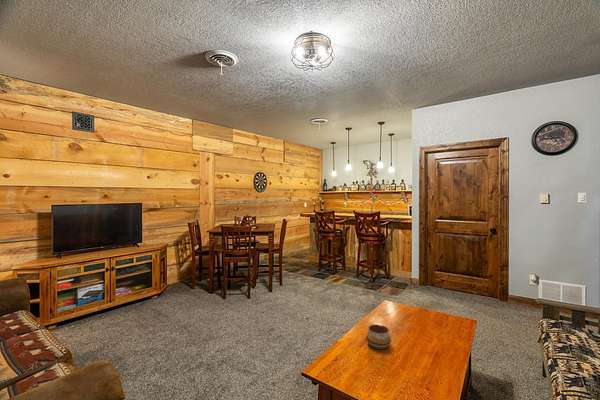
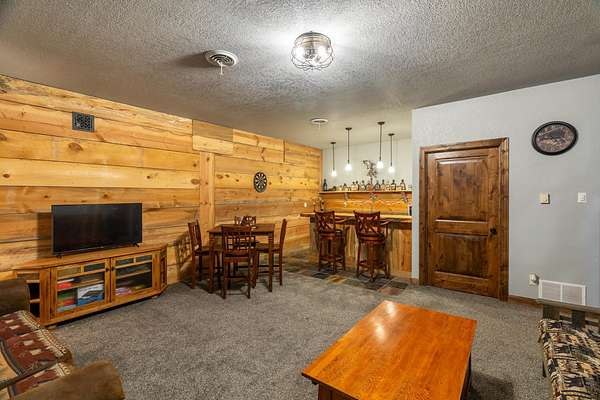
- decorative bowl [365,324,392,350]
